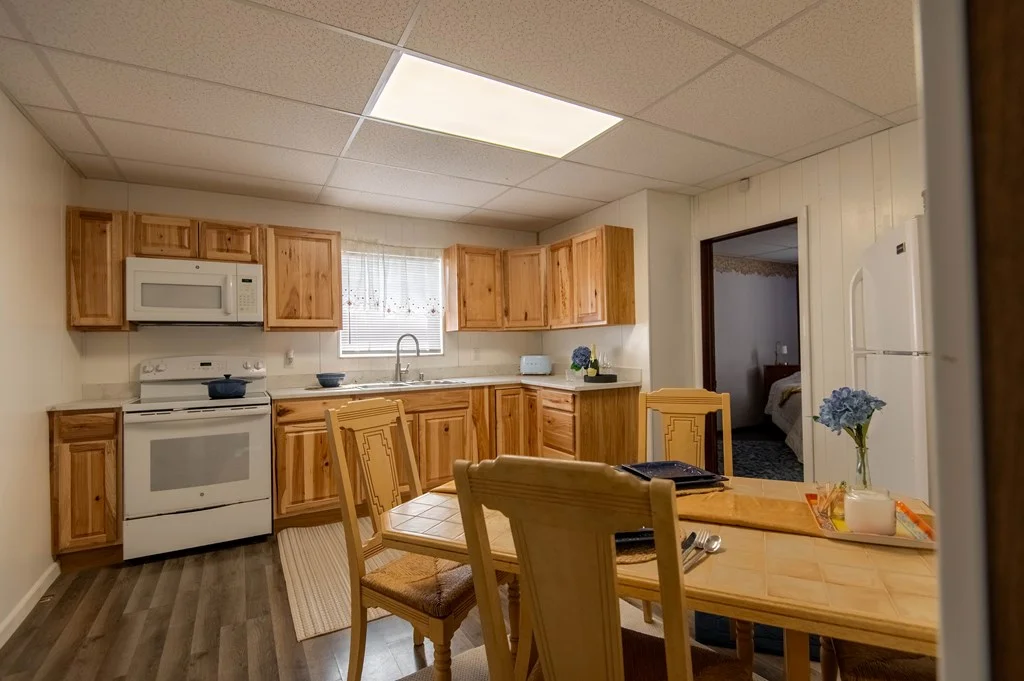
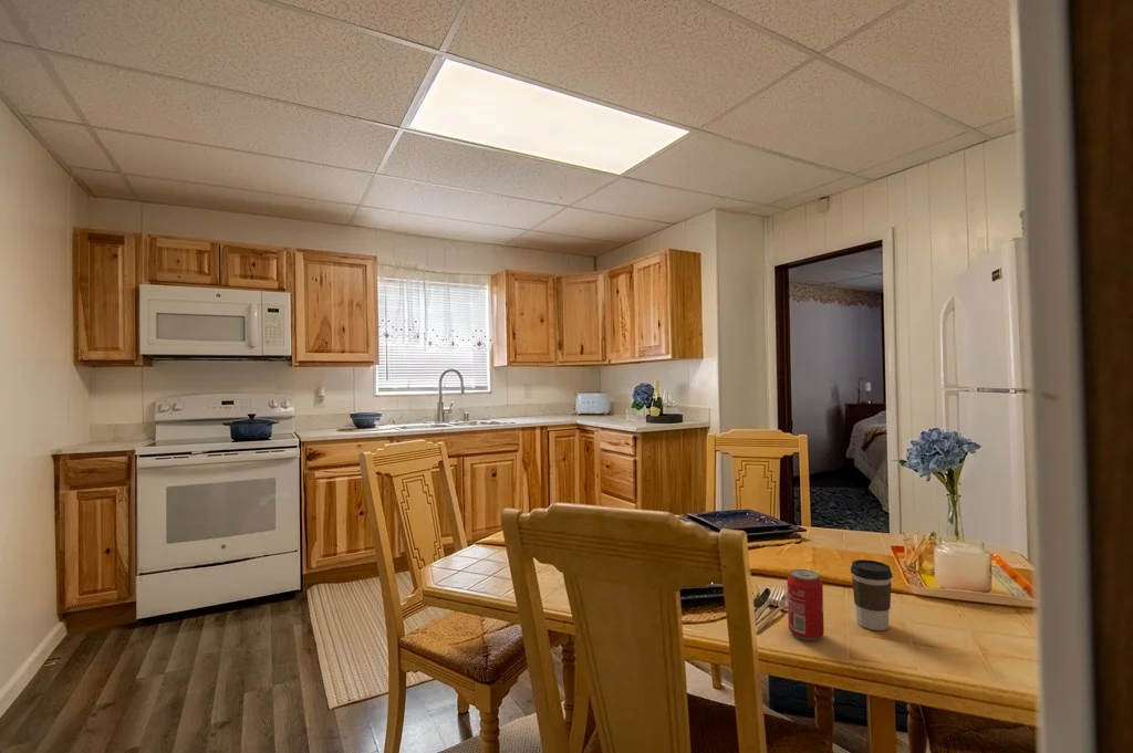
+ coffee cup [850,558,894,631]
+ beverage can [786,568,825,641]
